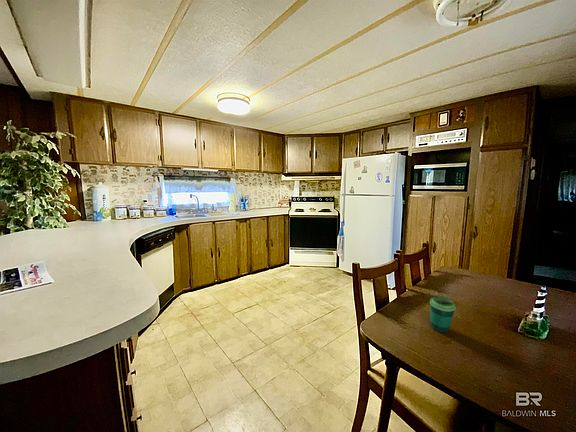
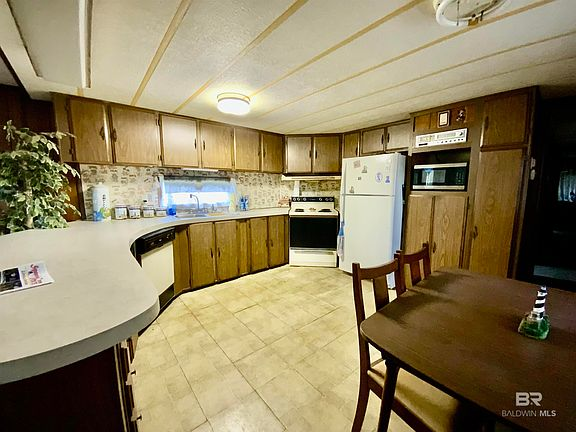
- cup [429,295,457,334]
